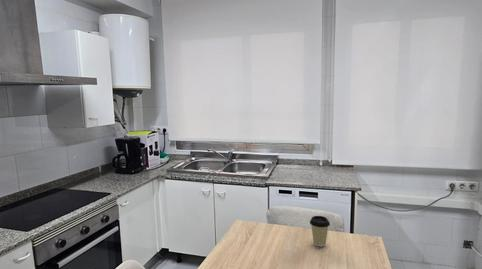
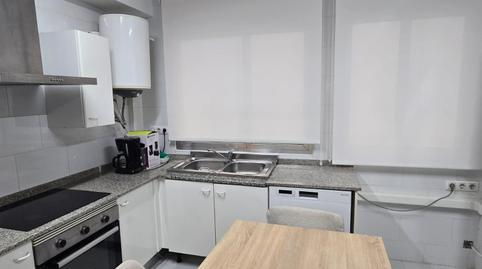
- coffee cup [309,215,331,247]
